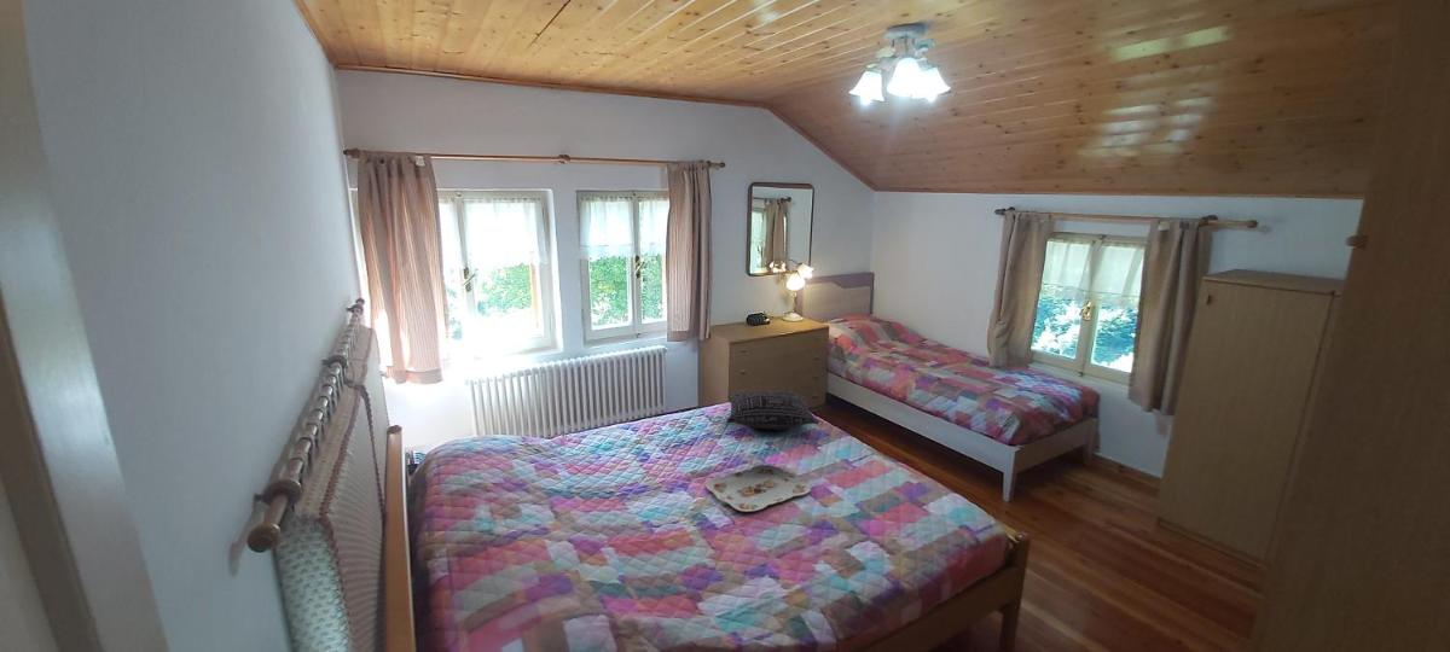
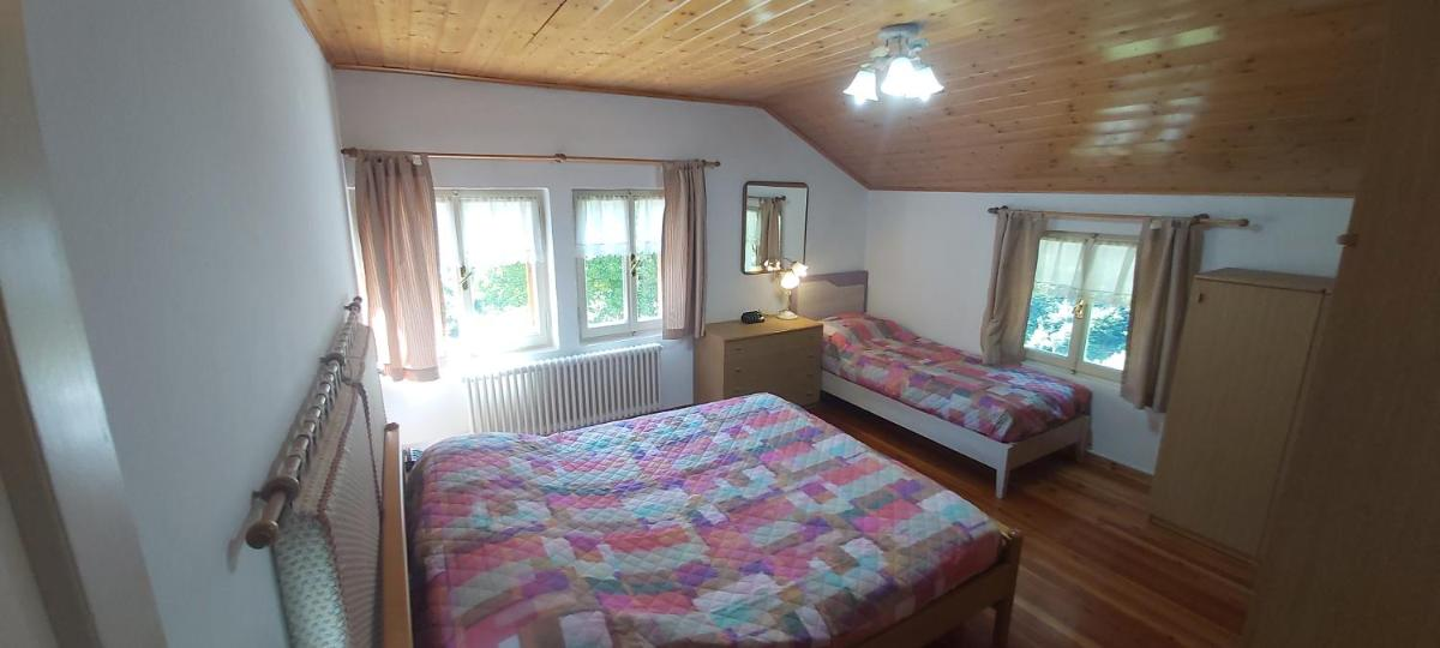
- serving tray [704,464,812,513]
- pillow [725,390,820,431]
